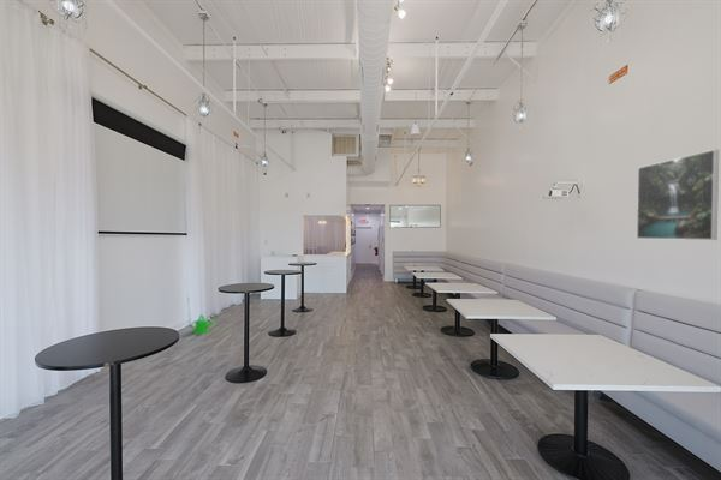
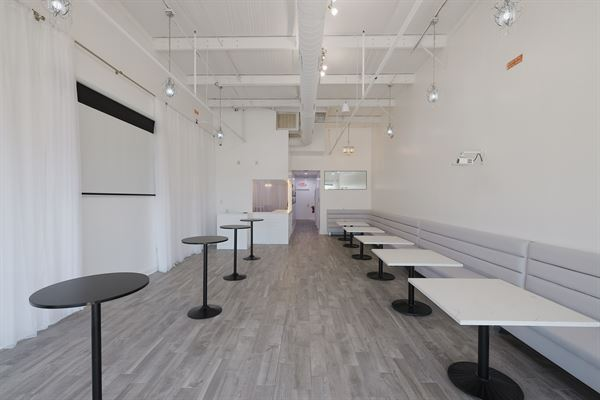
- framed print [636,149,720,241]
- watering can [190,313,216,335]
